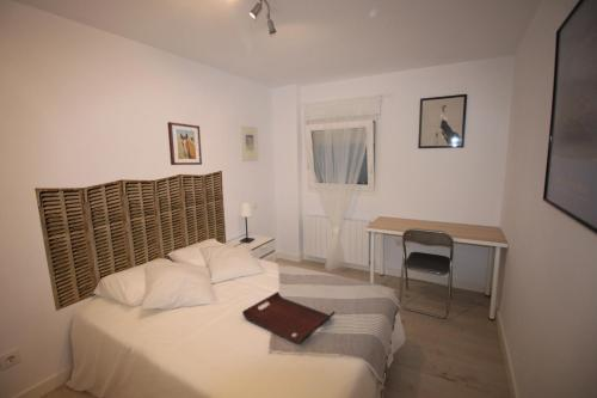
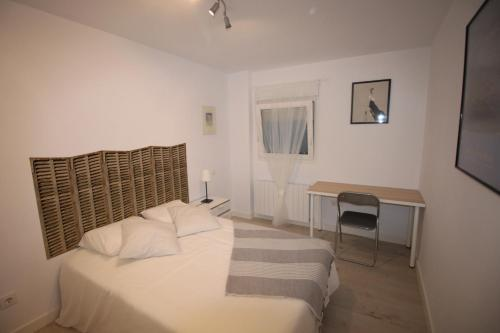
- wall art [166,121,203,166]
- serving tray [241,290,336,344]
